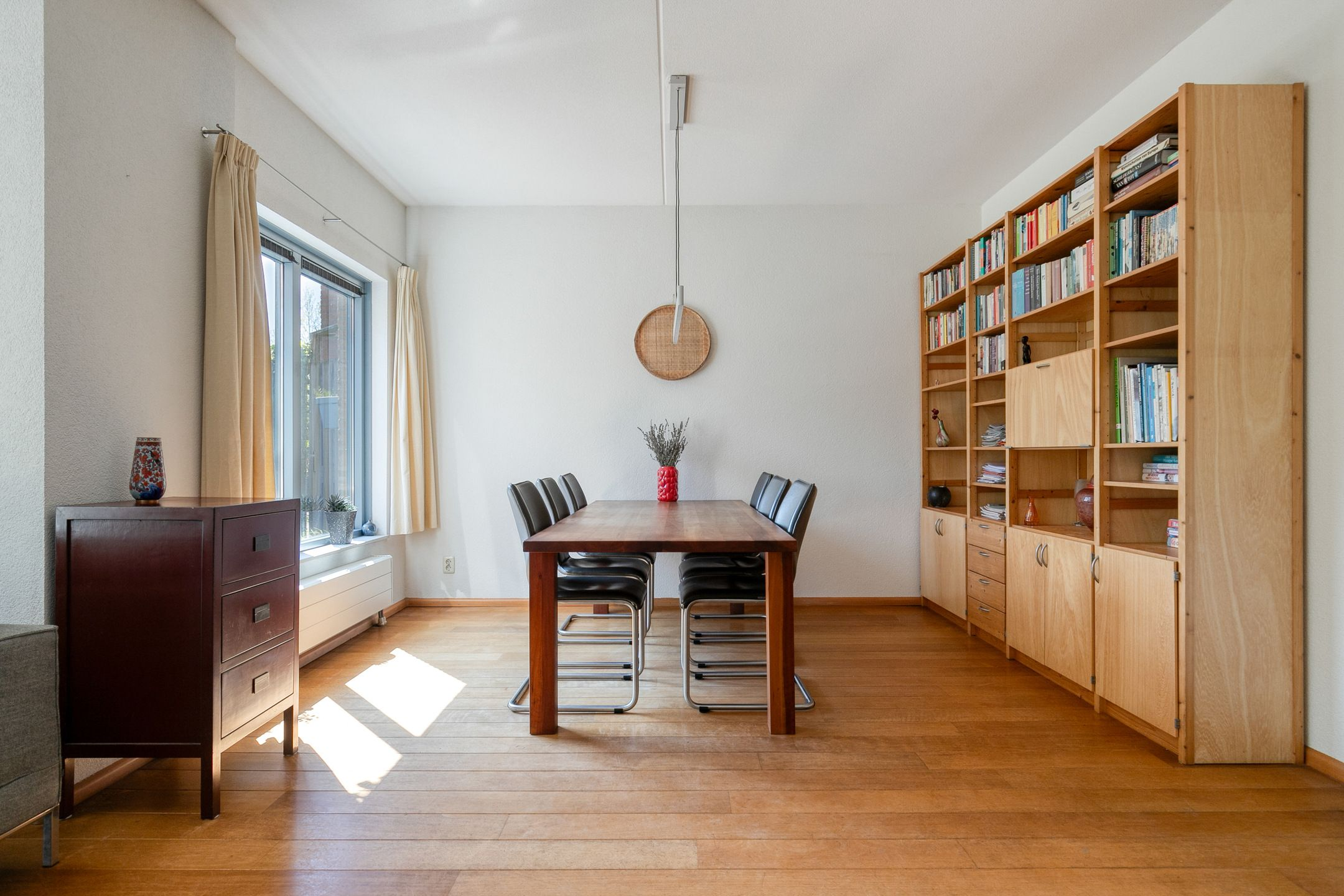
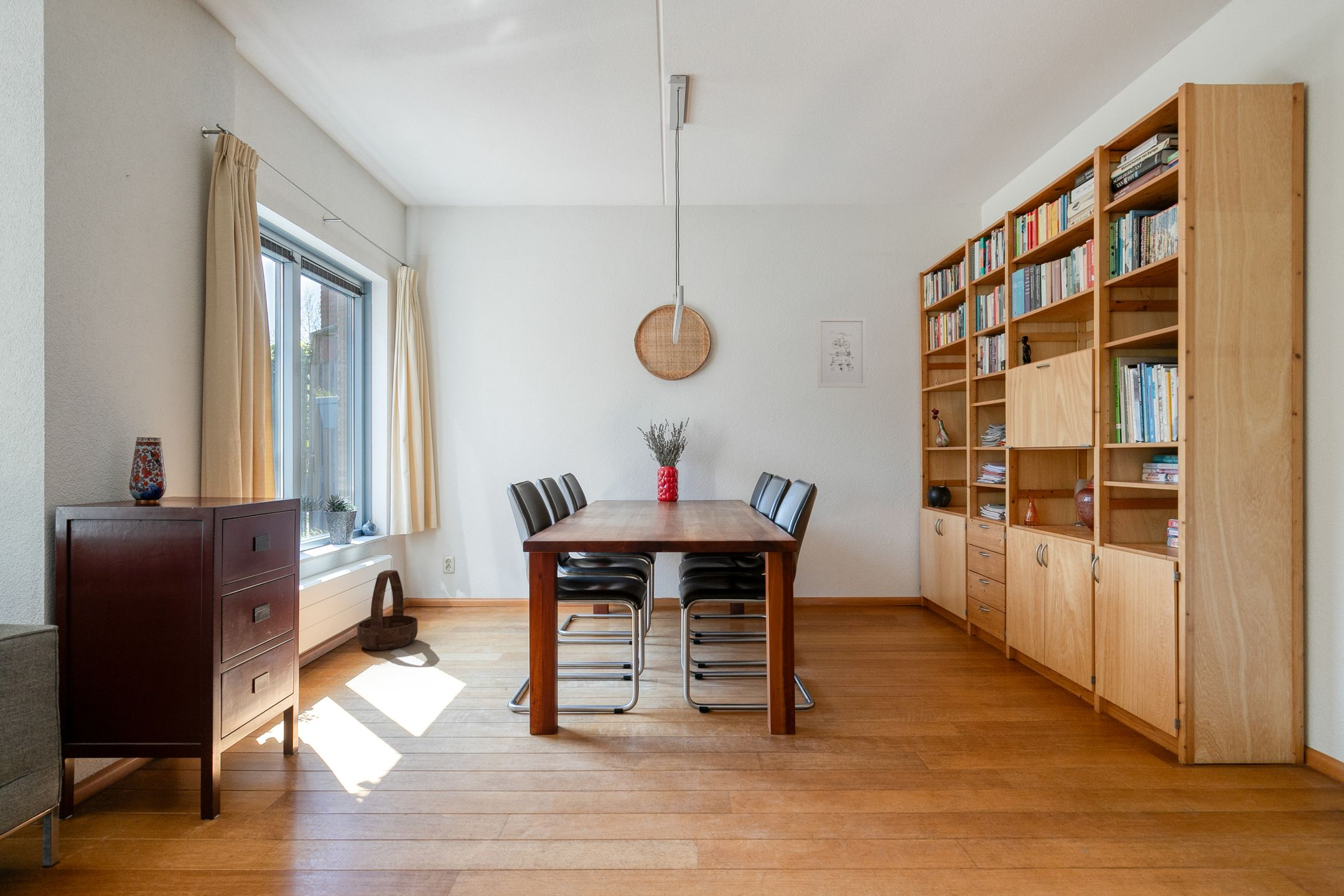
+ basket [357,569,418,651]
+ wall art [816,317,867,388]
